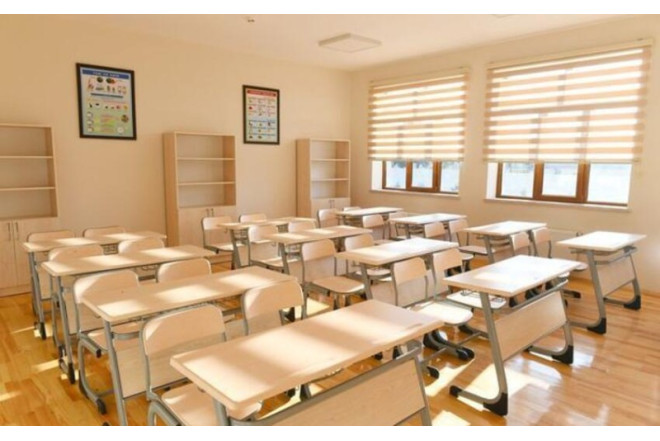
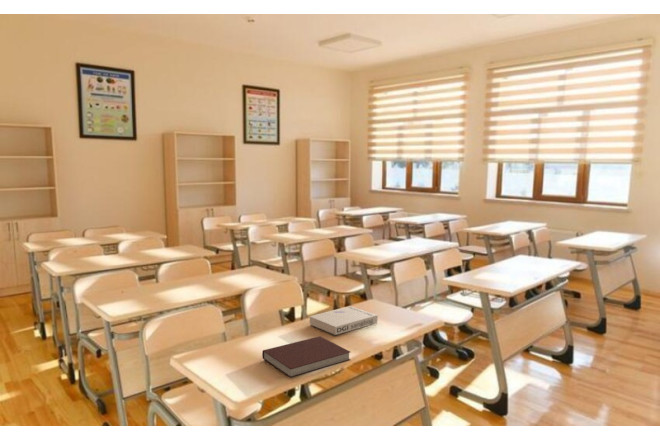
+ notebook [261,335,351,379]
+ book [309,305,379,336]
